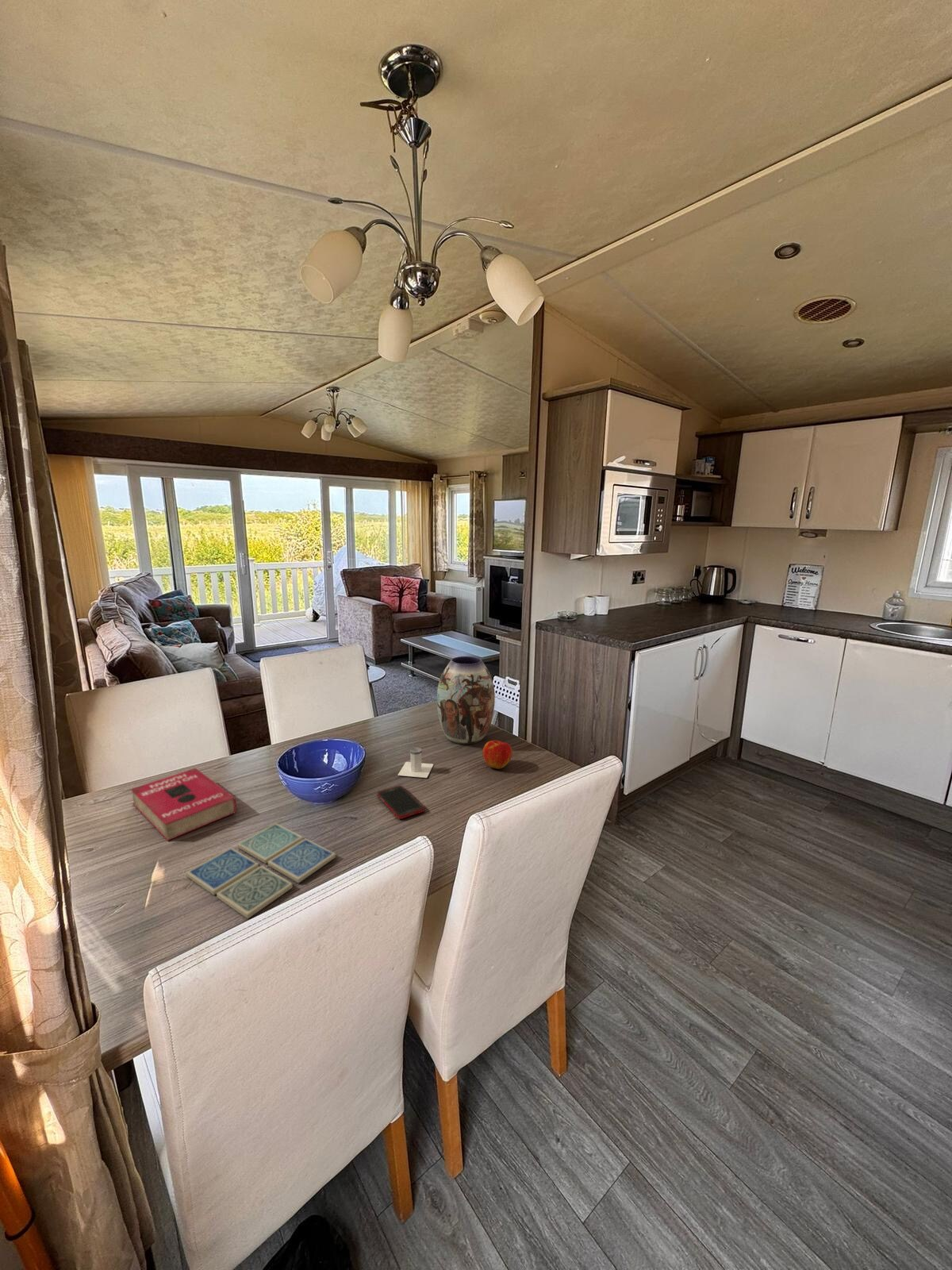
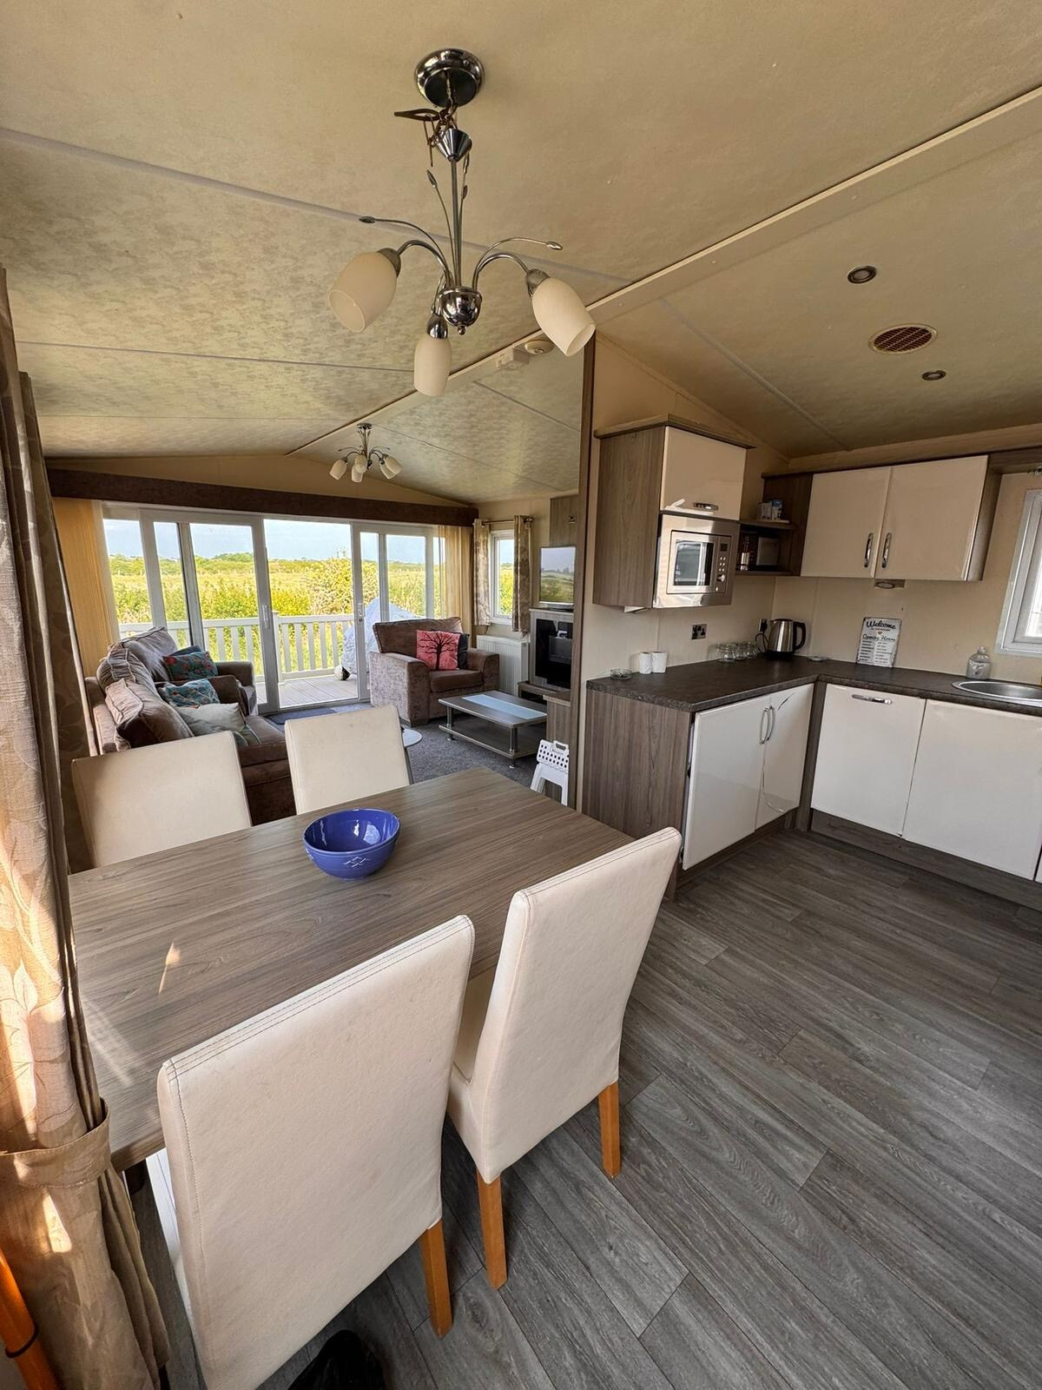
- salt shaker [397,747,434,779]
- drink coaster [185,822,336,920]
- cell phone [377,785,425,820]
- apple [482,740,512,770]
- book [130,767,237,841]
- vase [436,656,496,745]
